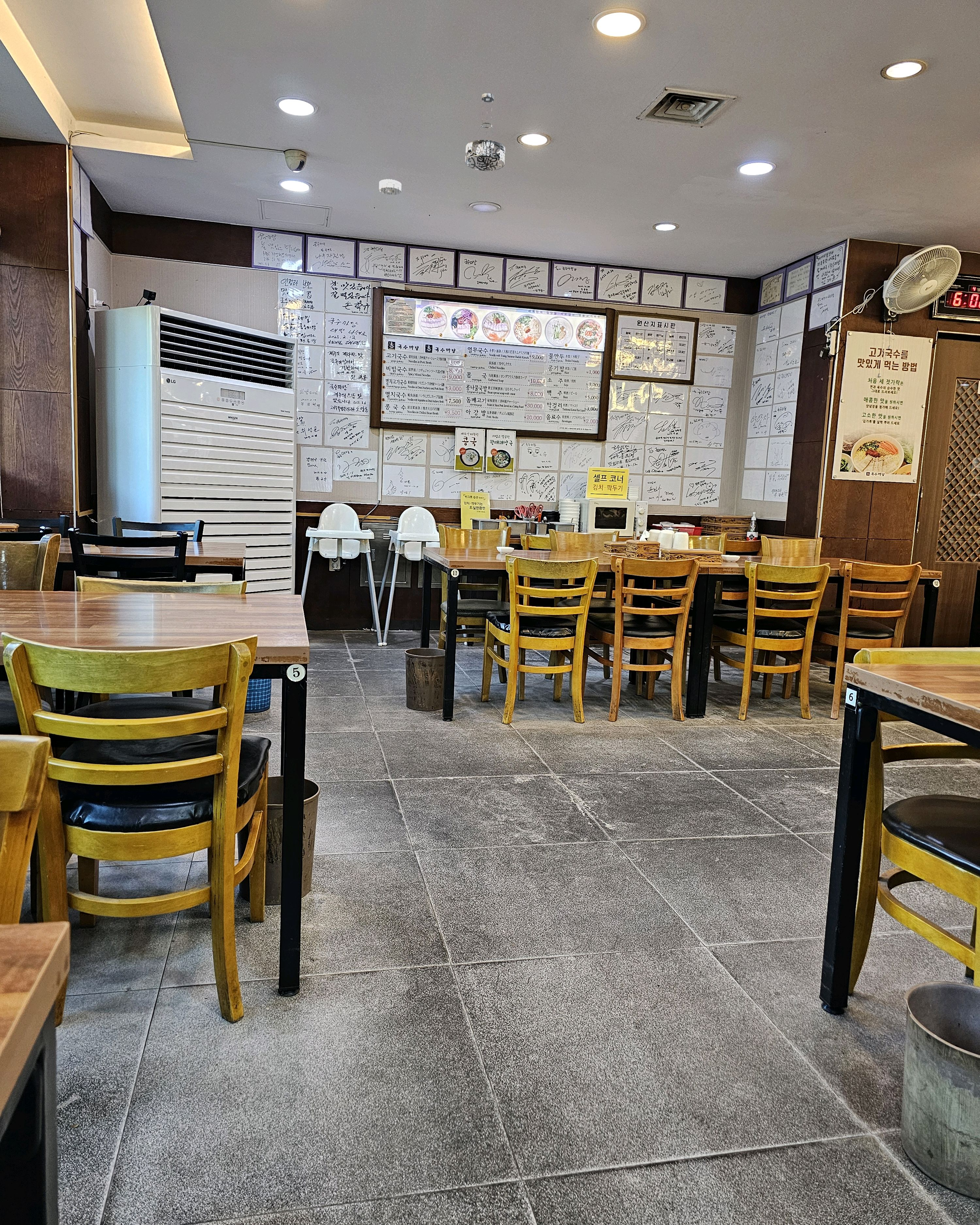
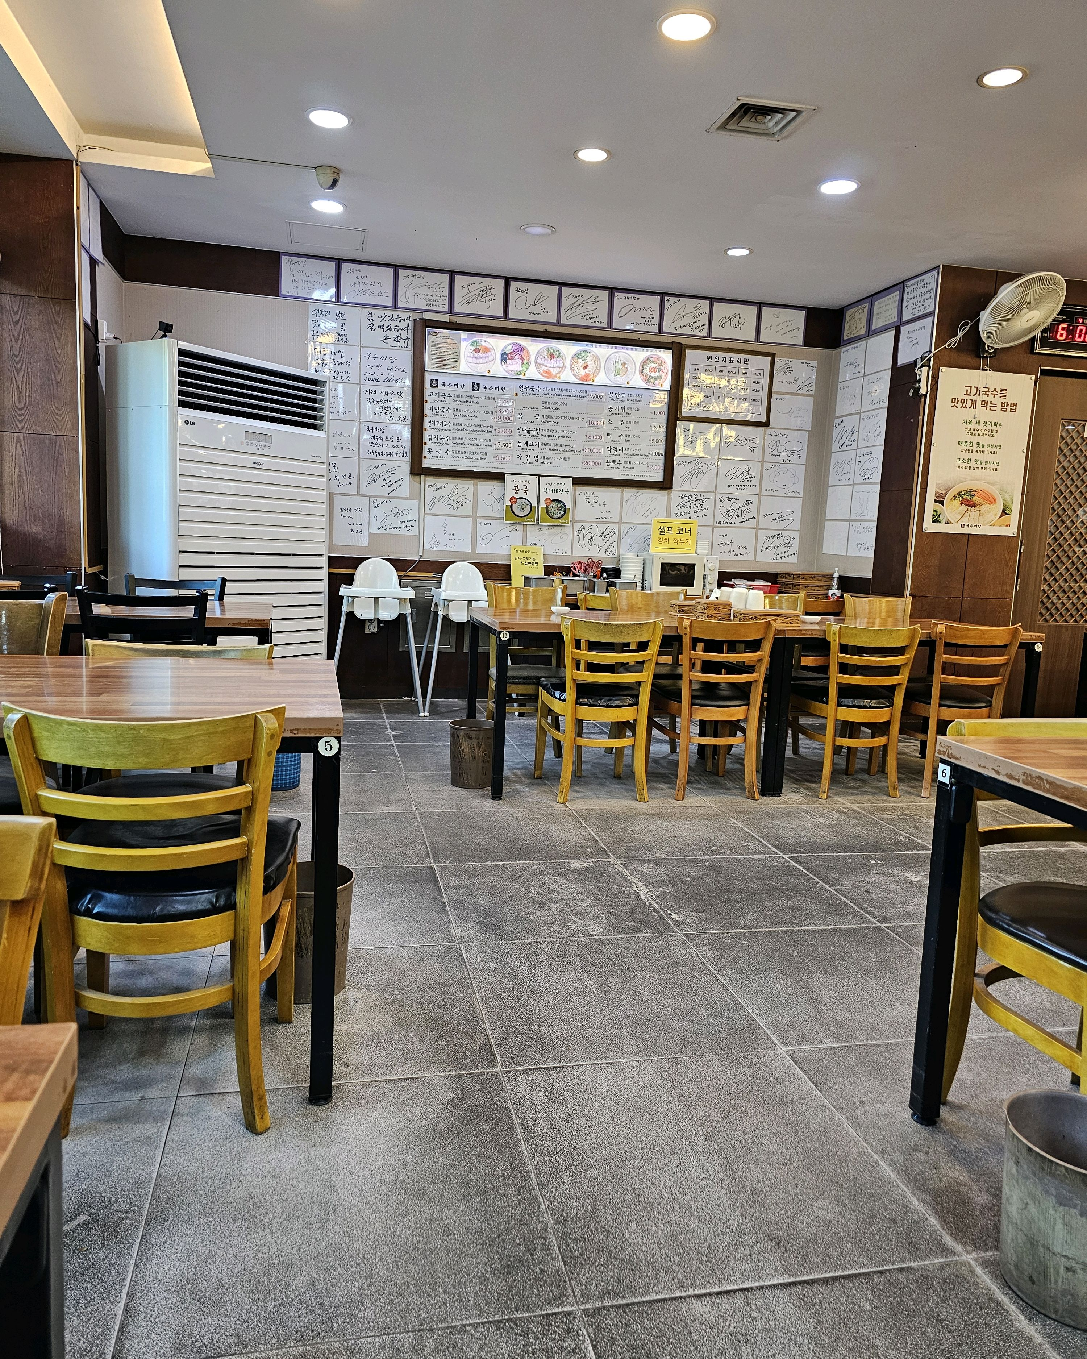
- pendant light [465,93,506,171]
- smoke detector [379,179,402,195]
